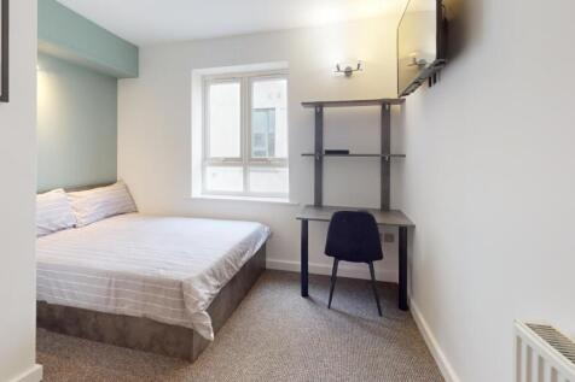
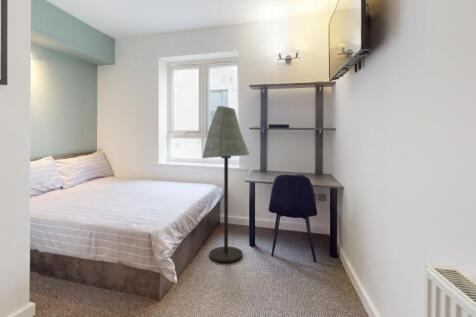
+ floor lamp [201,105,251,263]
